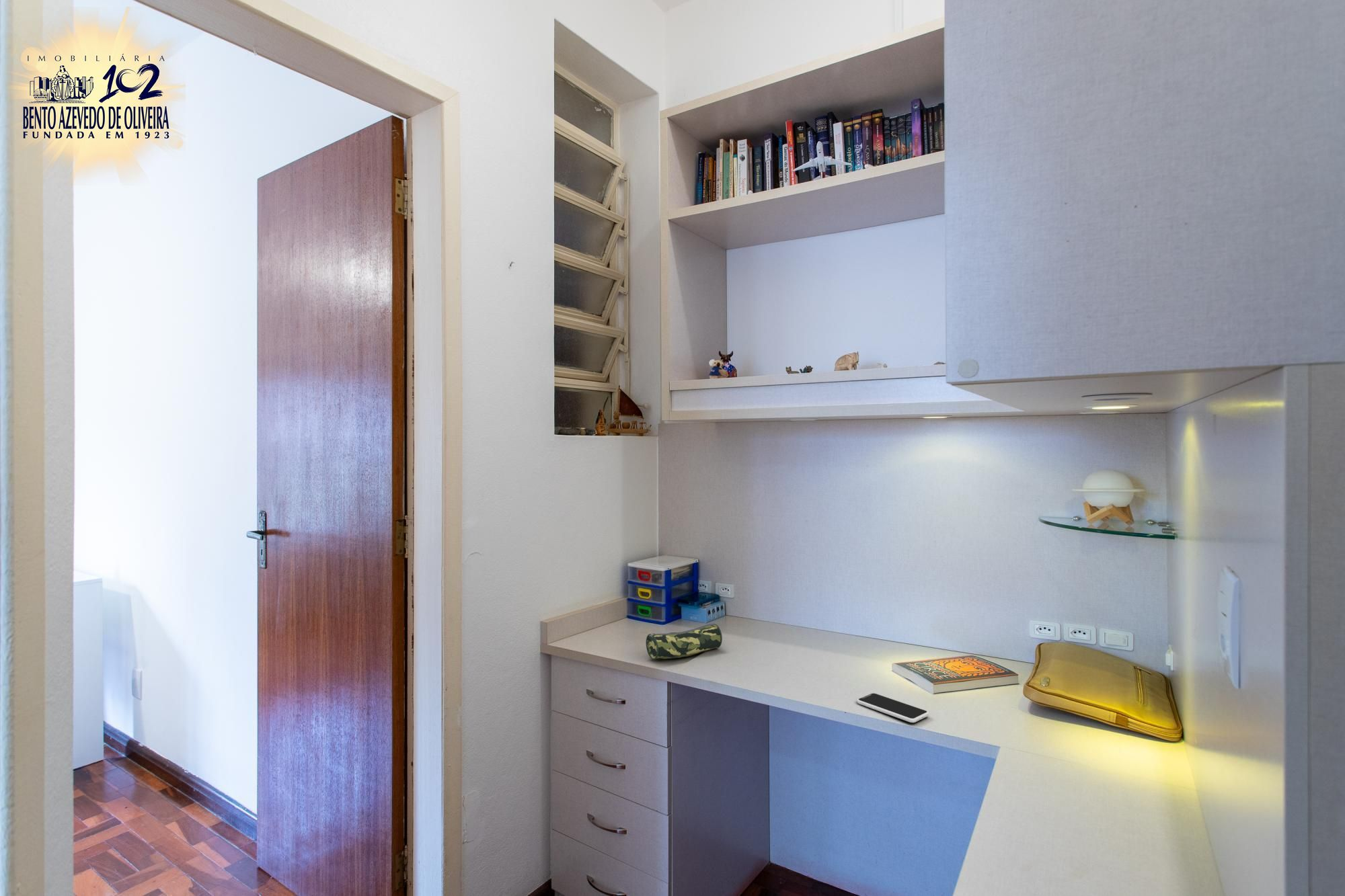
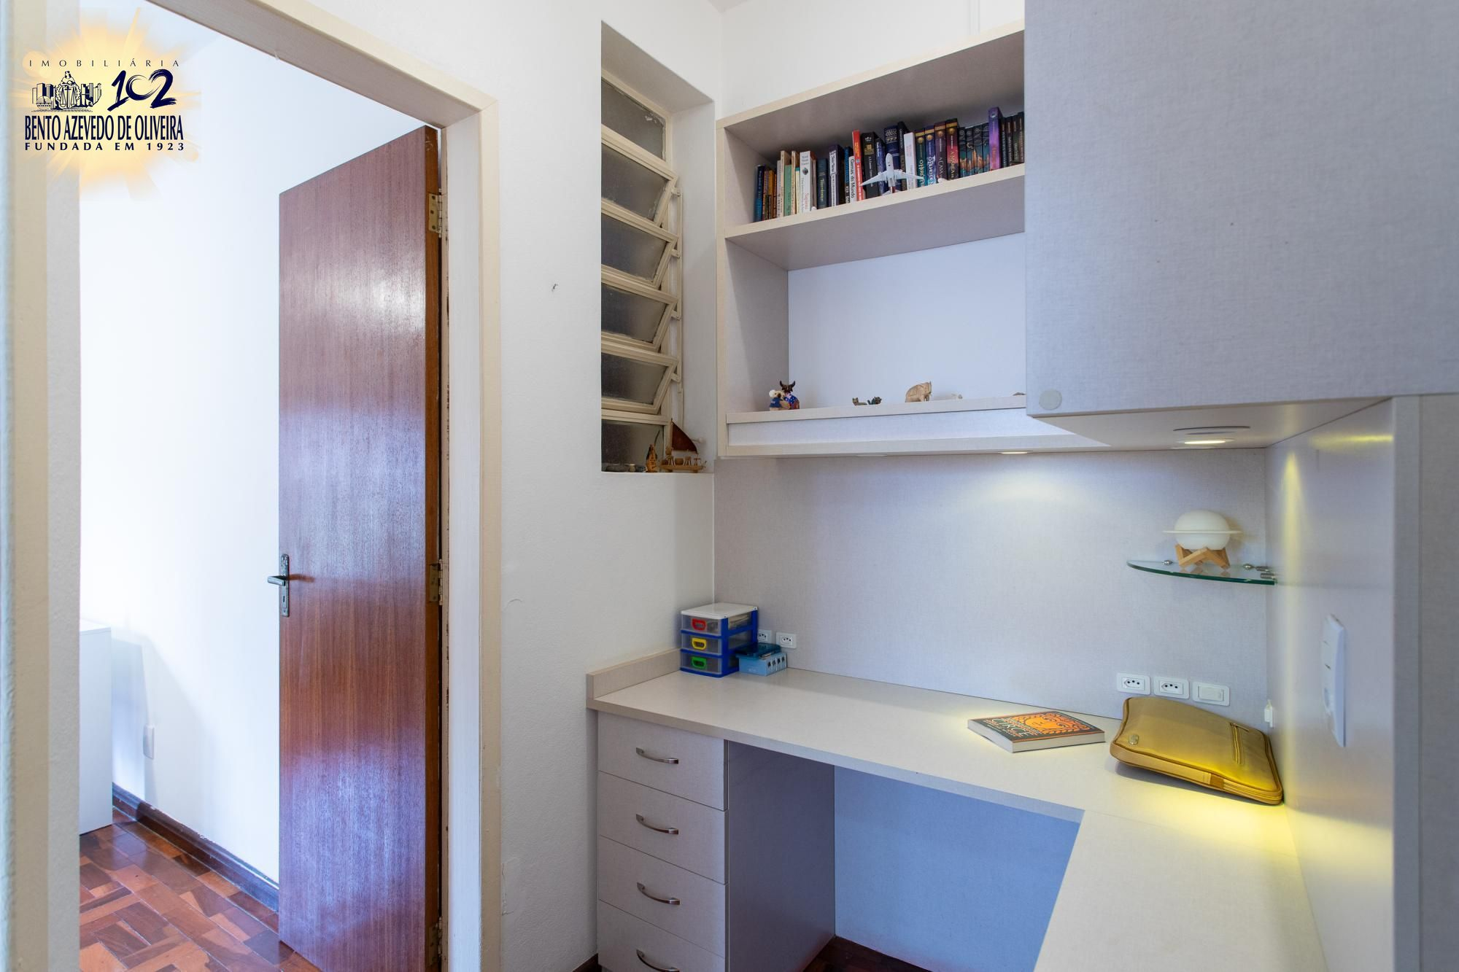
- pencil case [646,623,723,660]
- smartphone [856,692,929,723]
